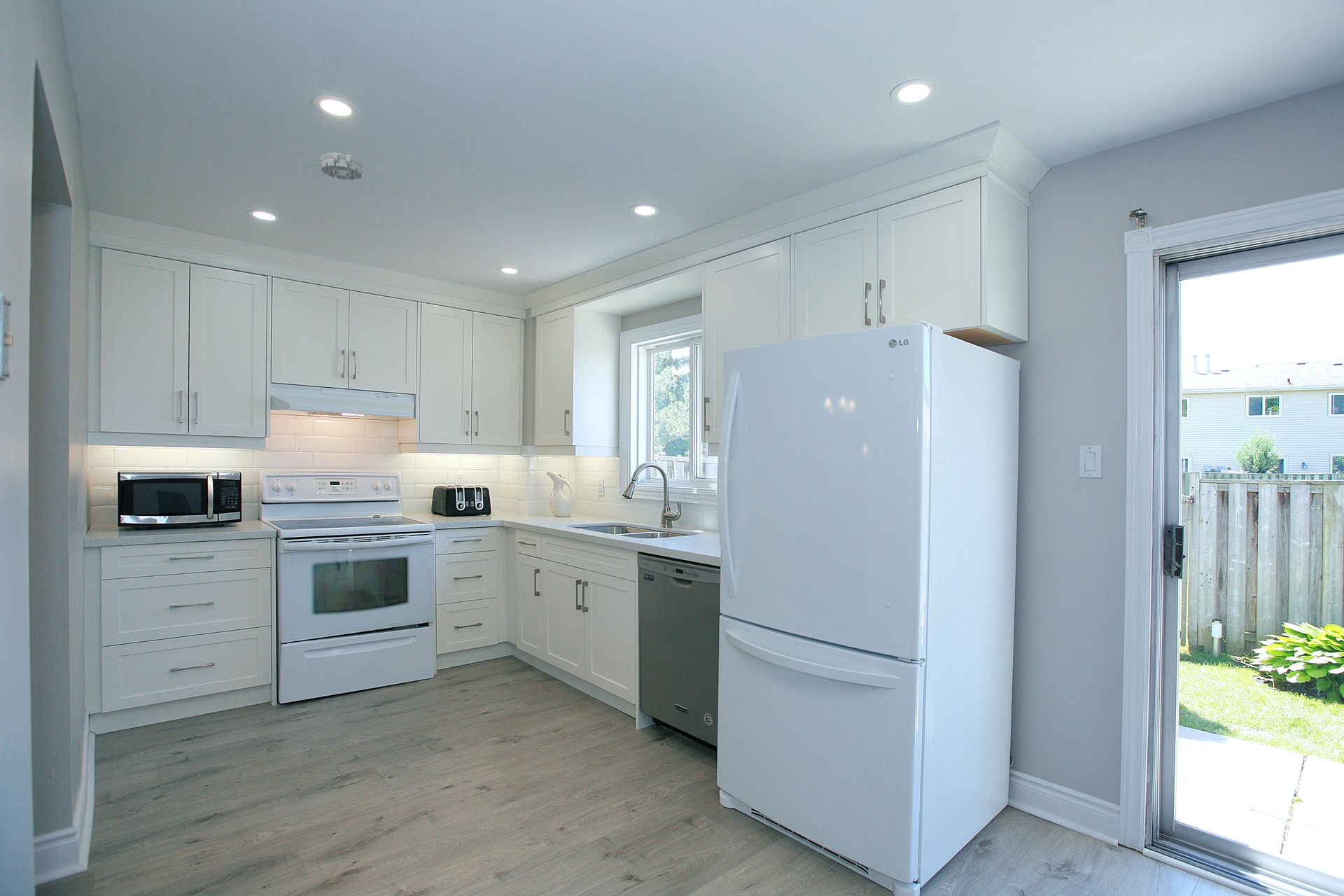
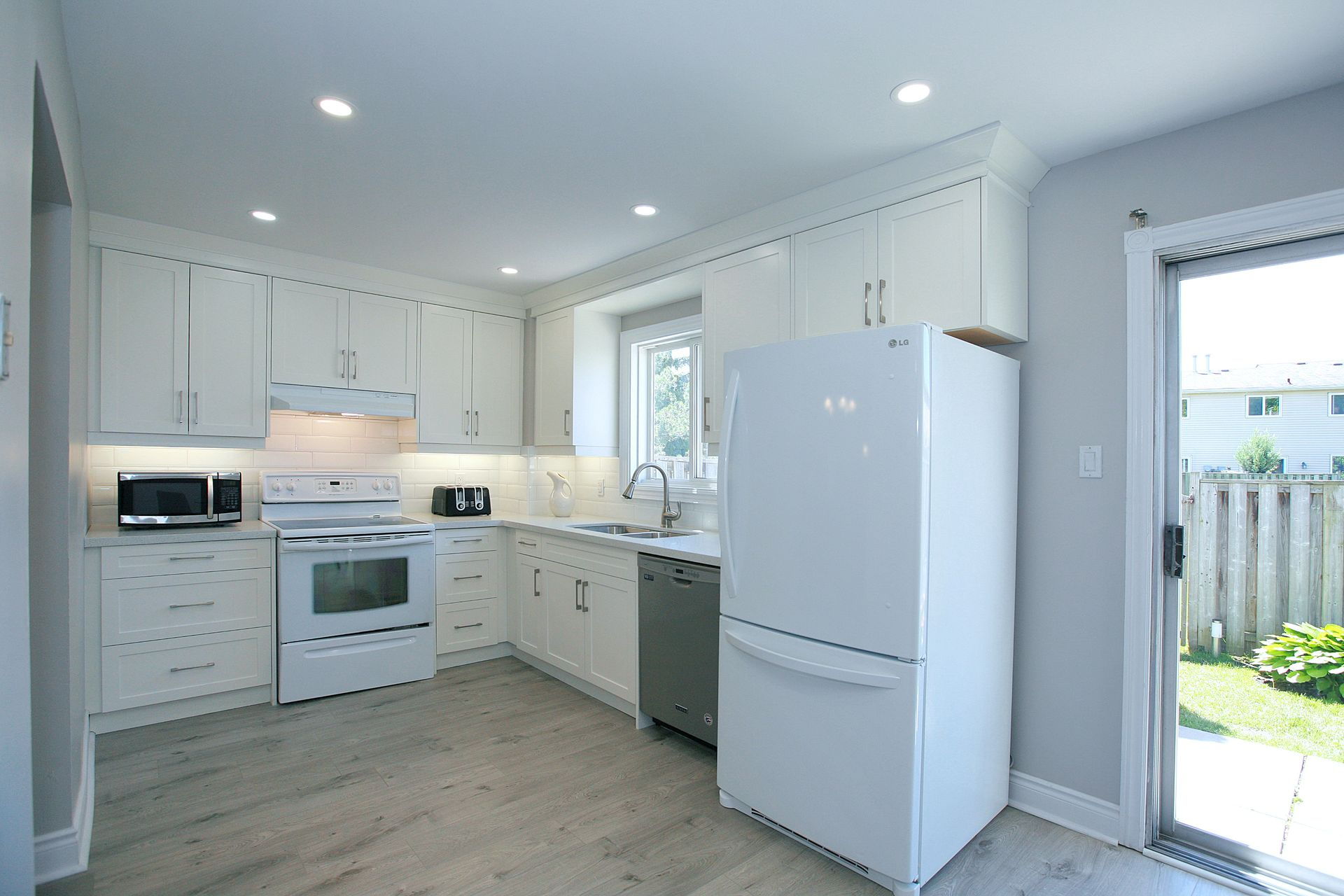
- smoke detector [320,152,363,181]
